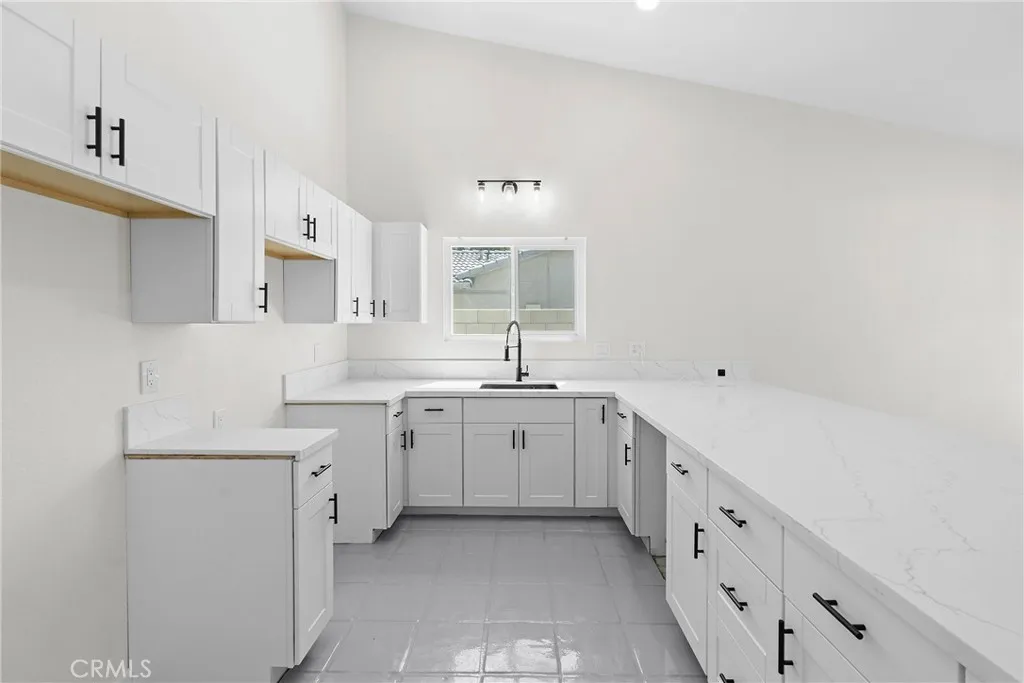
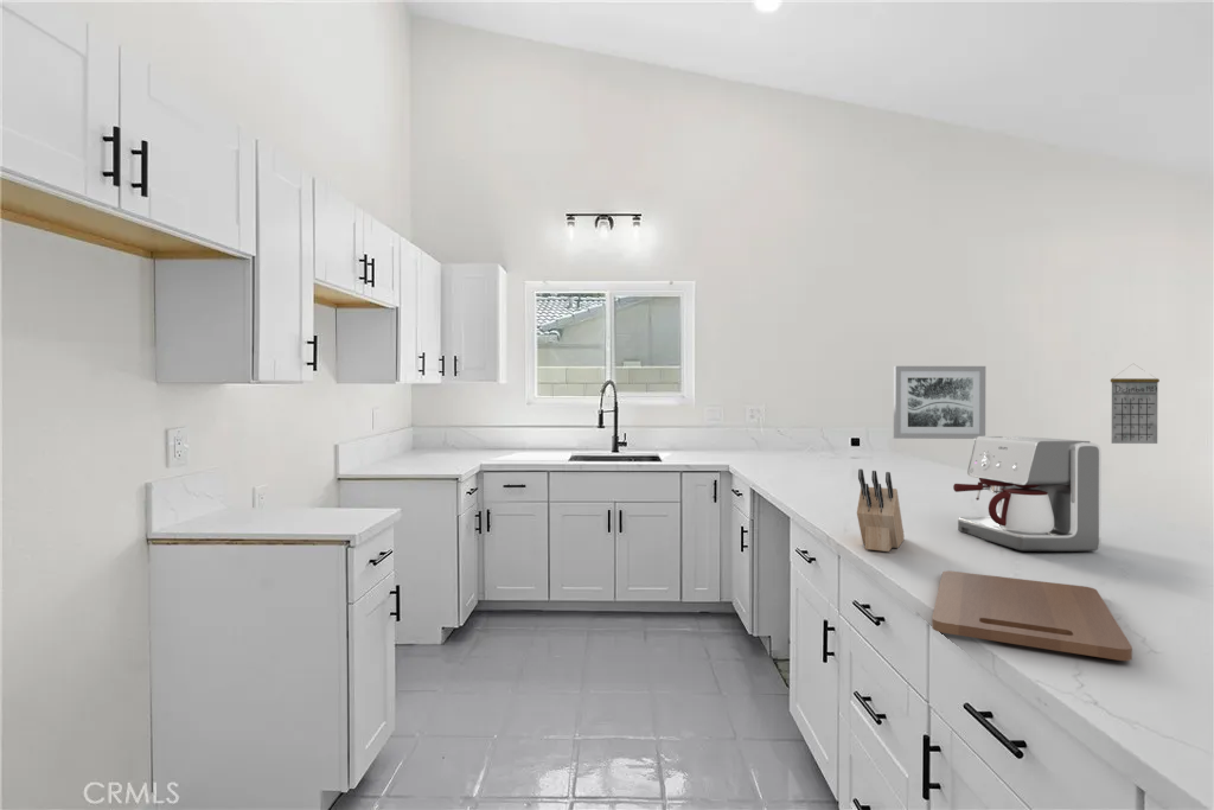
+ calendar [1110,363,1161,445]
+ coffee maker [952,435,1103,553]
+ knife block [856,468,906,553]
+ cutting board [931,570,1133,662]
+ wall art [893,365,986,440]
